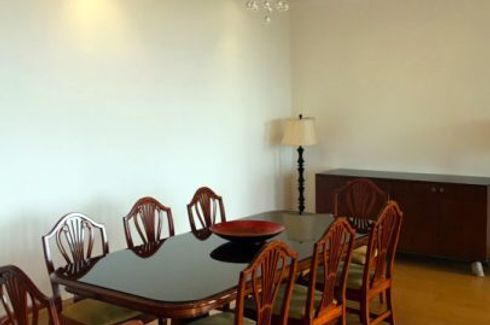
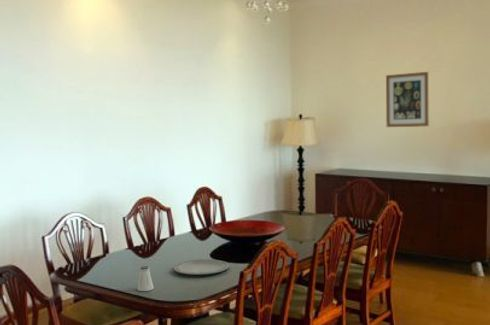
+ wall art [385,71,430,128]
+ saltshaker [136,265,154,292]
+ plate [172,258,230,276]
